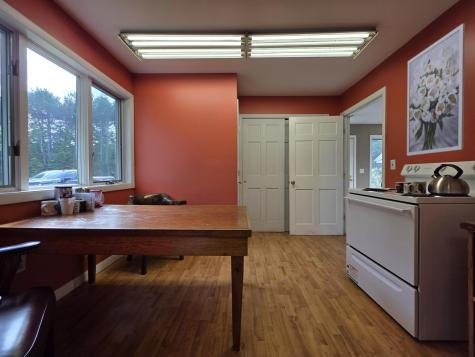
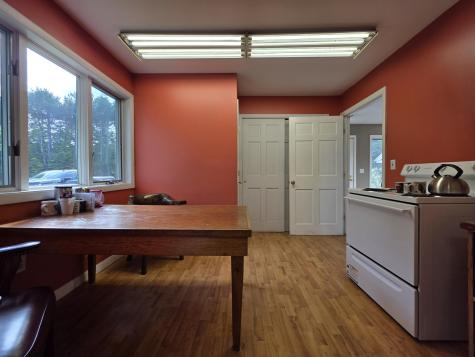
- wall art [406,22,466,157]
